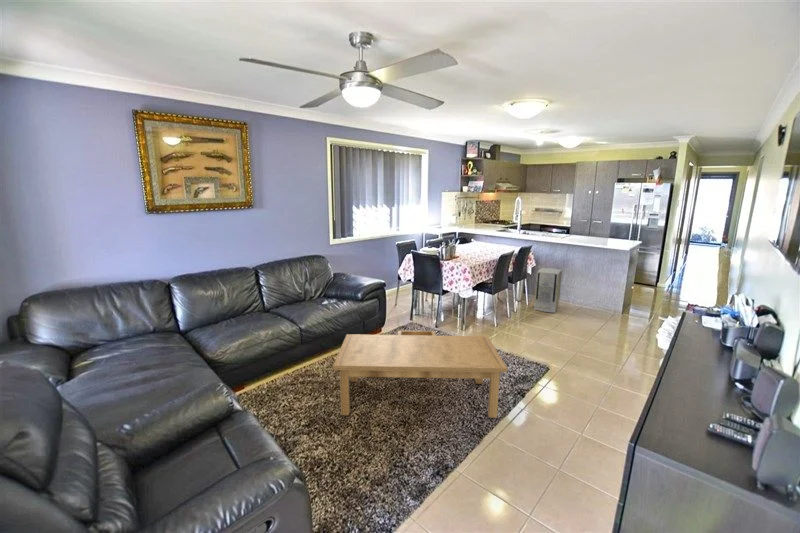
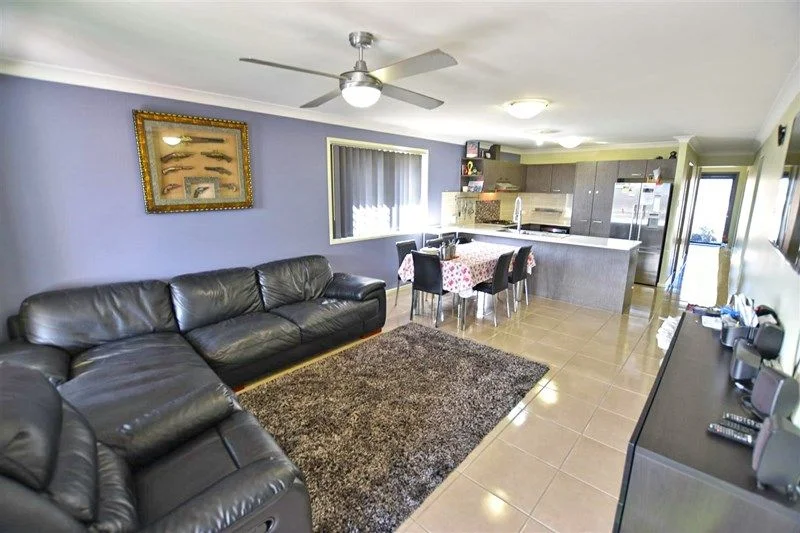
- air purifier [533,267,563,314]
- coffee table [332,330,509,419]
